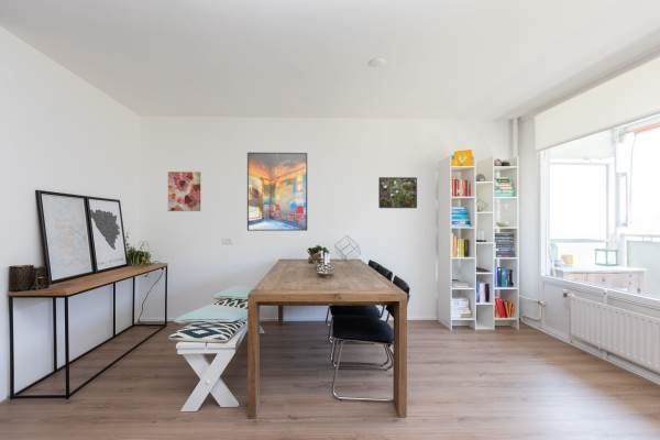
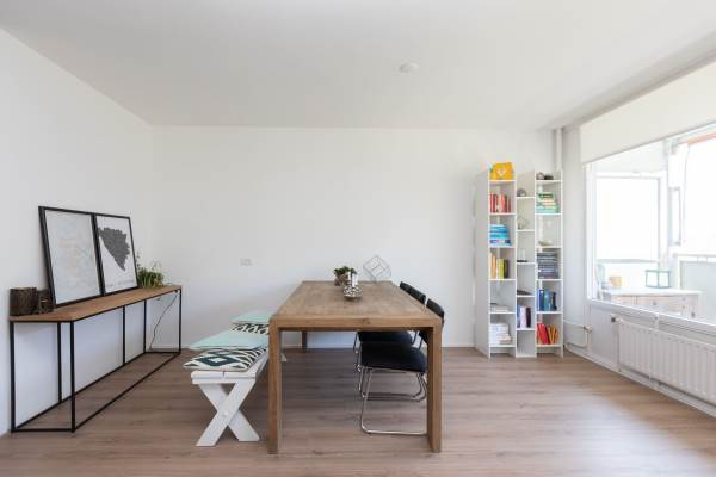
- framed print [377,176,418,209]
- wall art [167,170,201,212]
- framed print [246,151,308,232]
